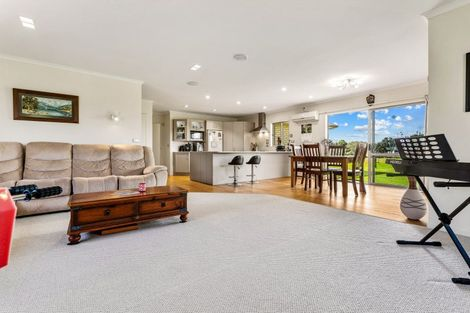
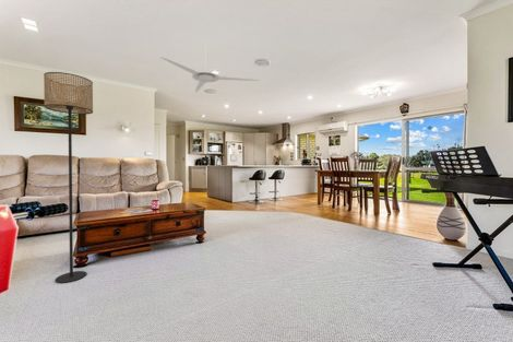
+ floor lamp [43,71,94,284]
+ ceiling fan [158,44,261,94]
